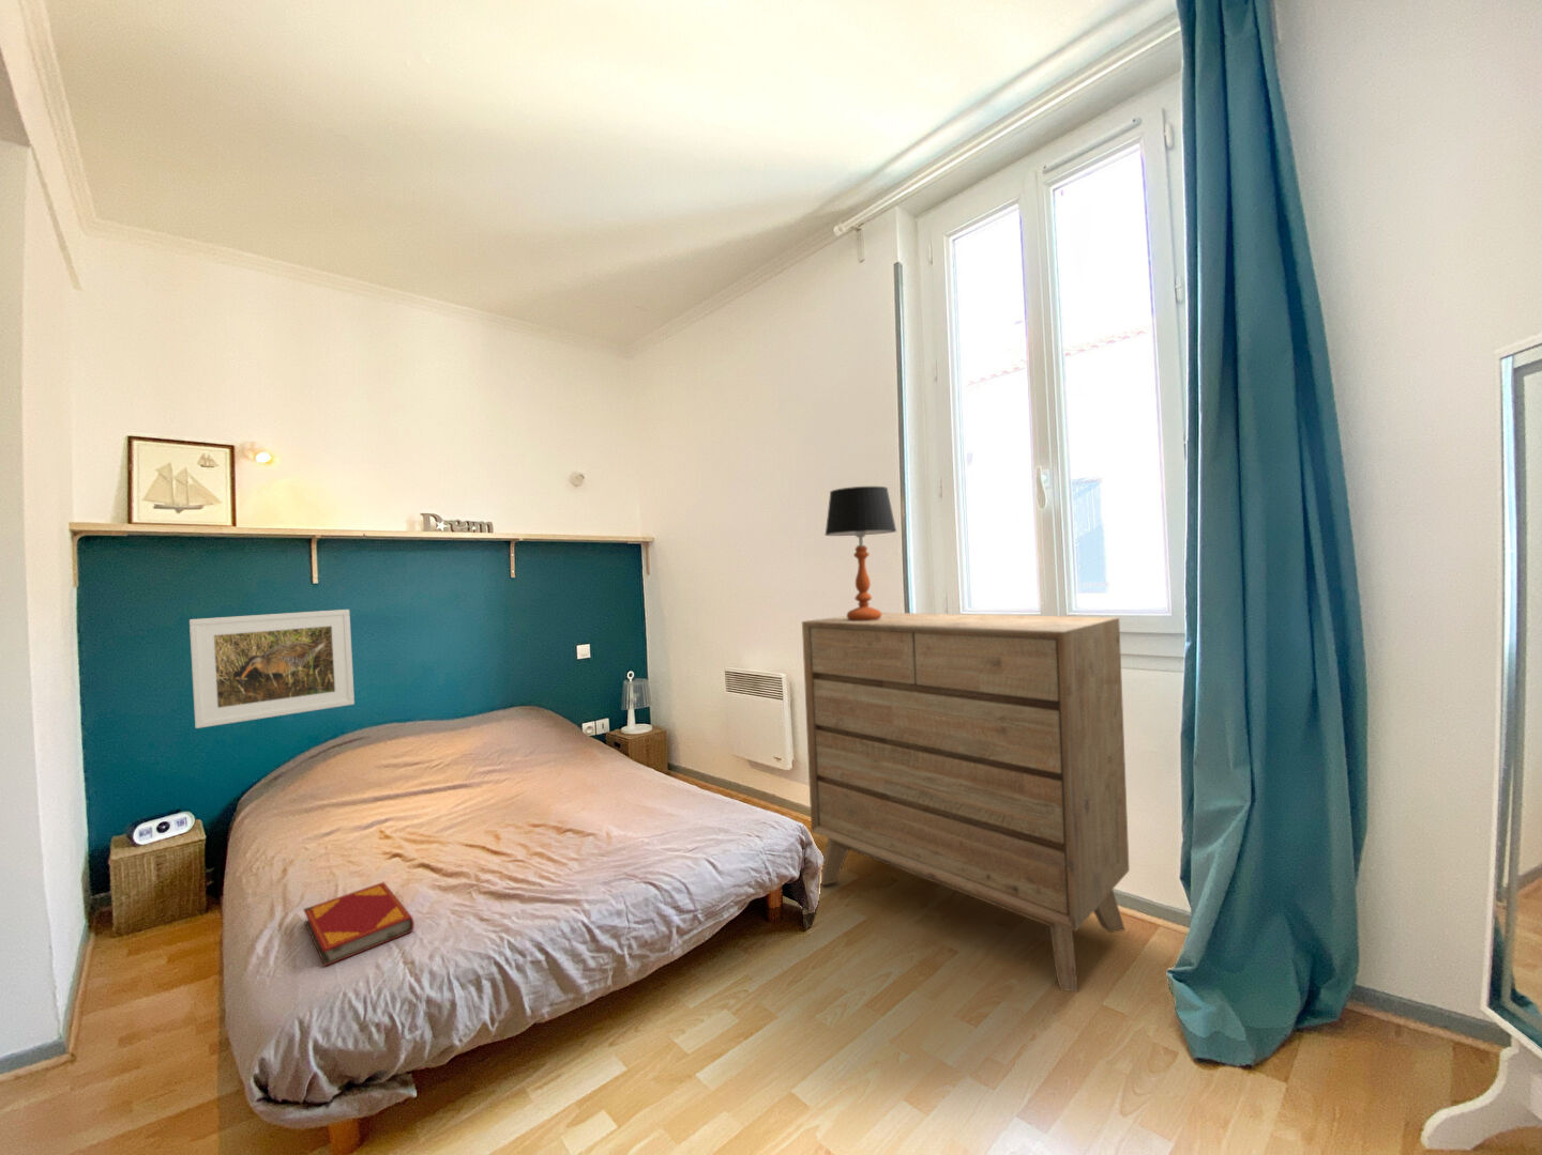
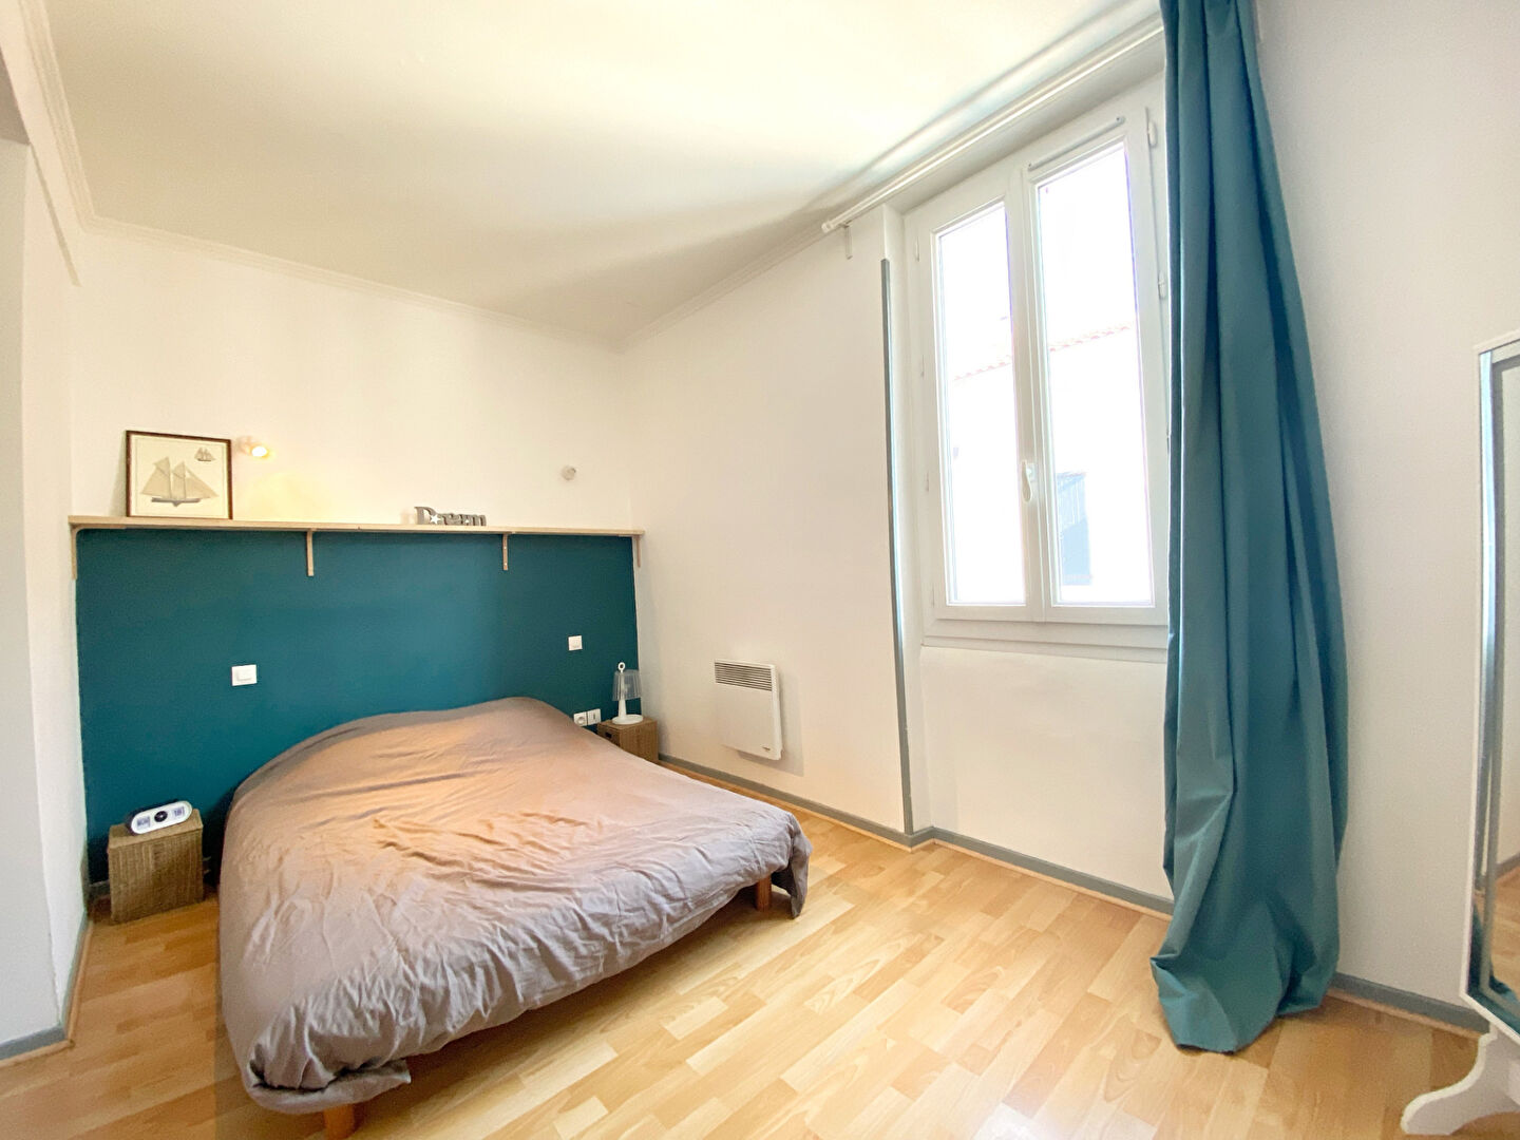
- dresser [801,611,1130,992]
- hardback book [304,881,415,968]
- table lamp [823,485,897,620]
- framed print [188,609,356,729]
